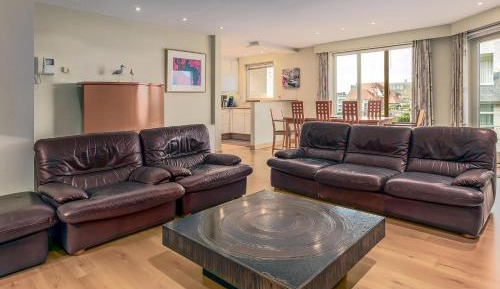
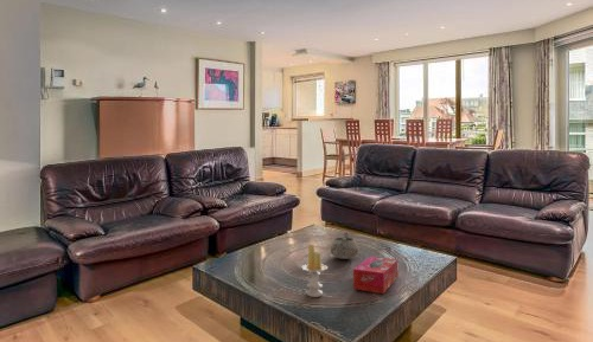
+ tissue box [352,256,398,295]
+ decorative bowl [330,231,359,260]
+ candle [301,243,329,298]
